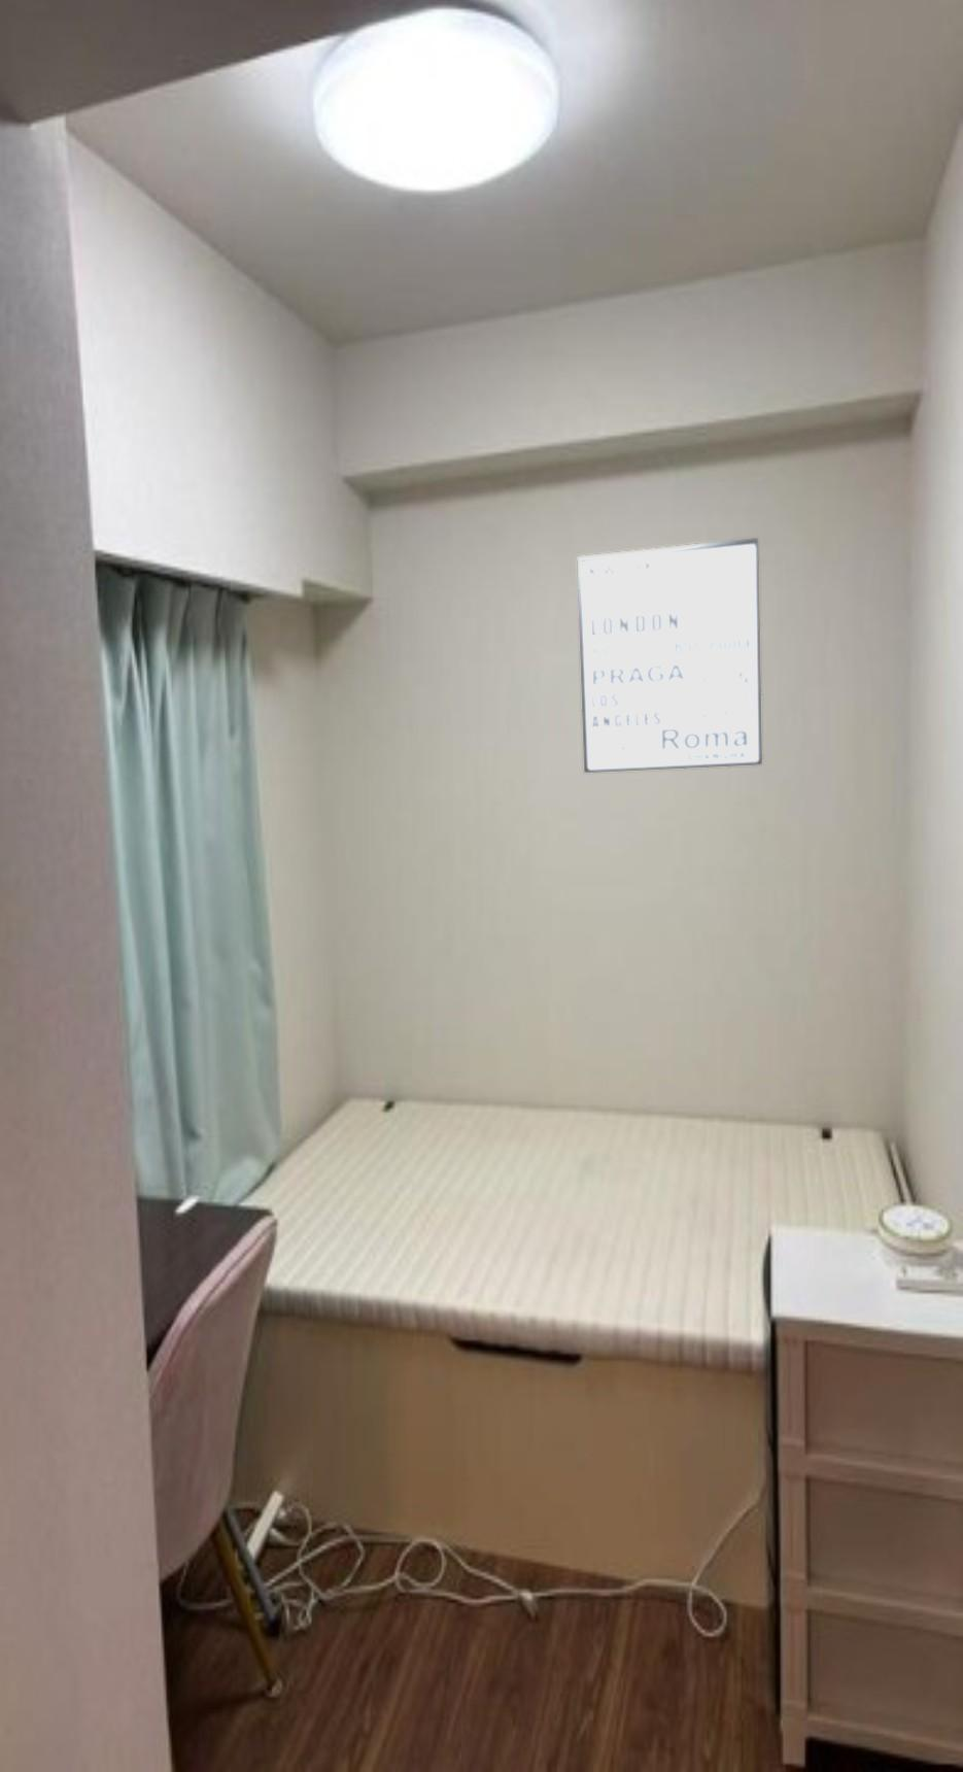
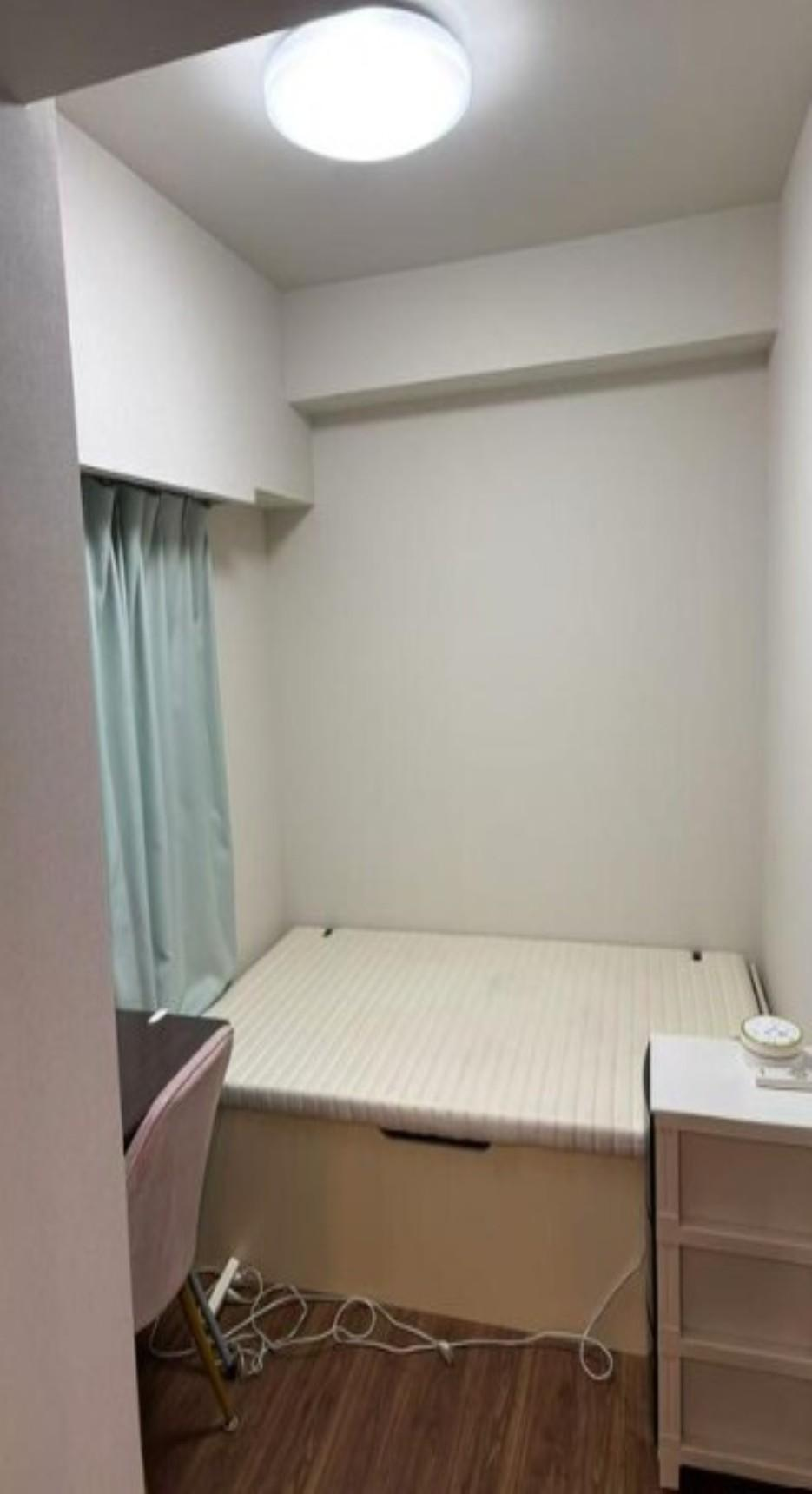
- wall art [575,537,764,773]
